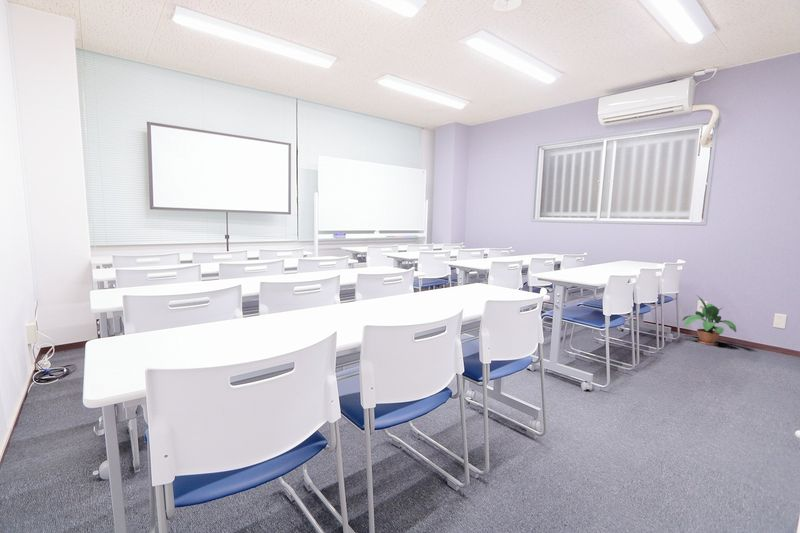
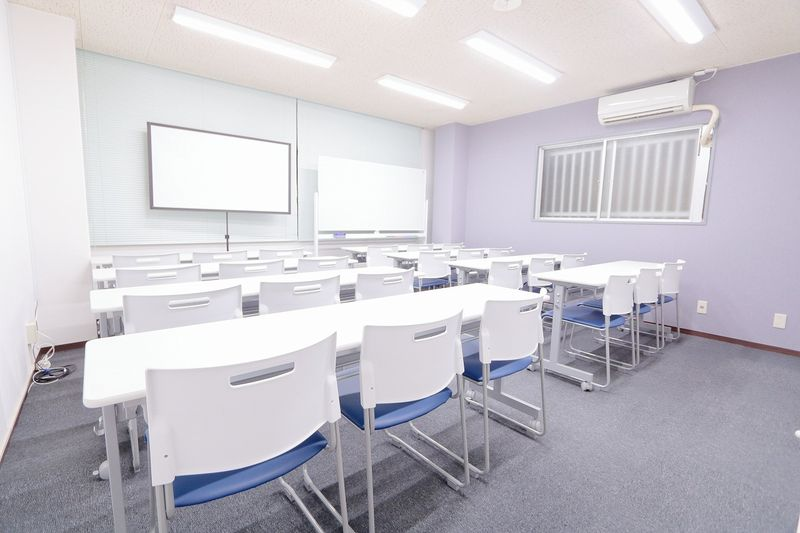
- potted plant [681,294,737,346]
